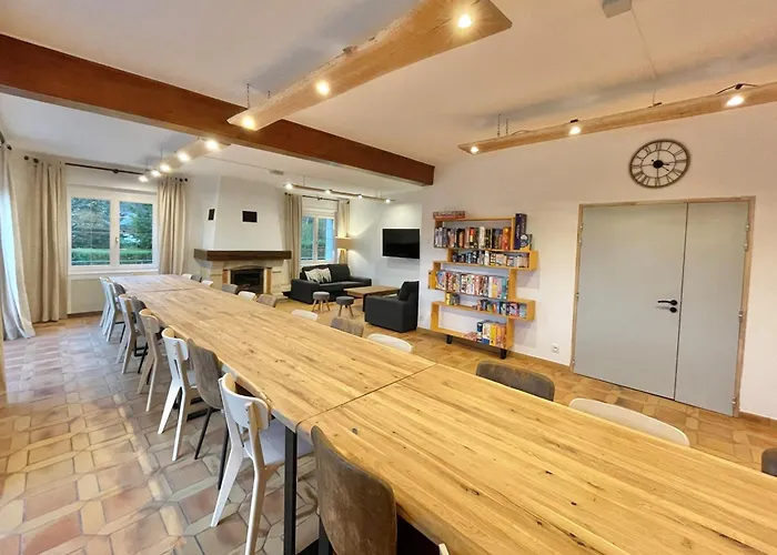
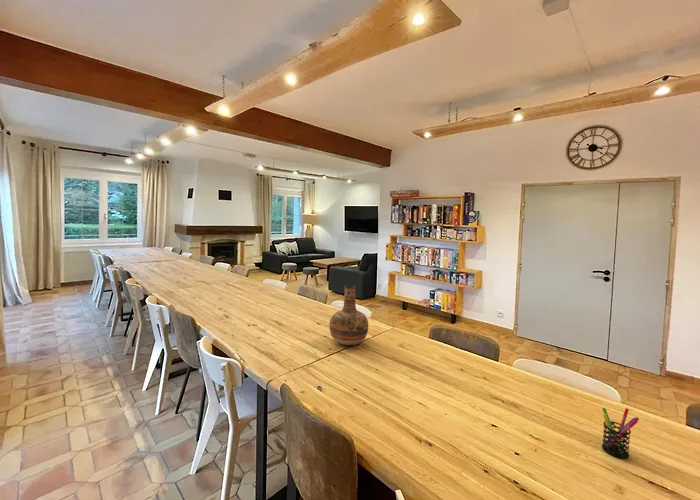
+ vase [328,284,369,346]
+ pen holder [601,407,640,459]
